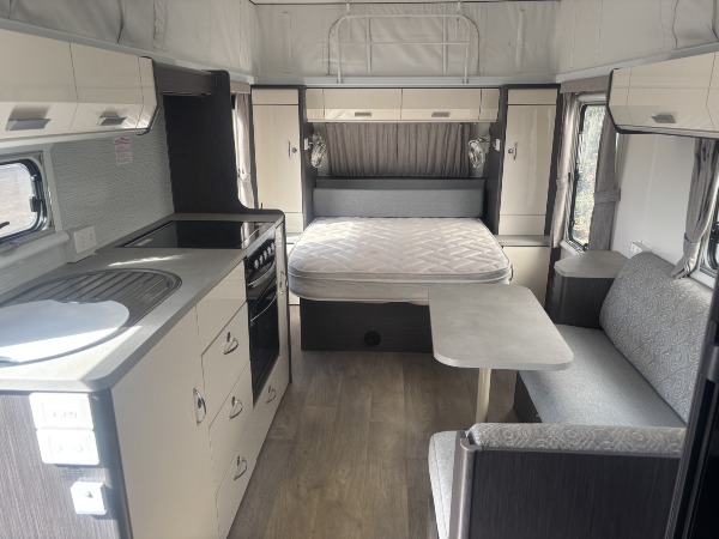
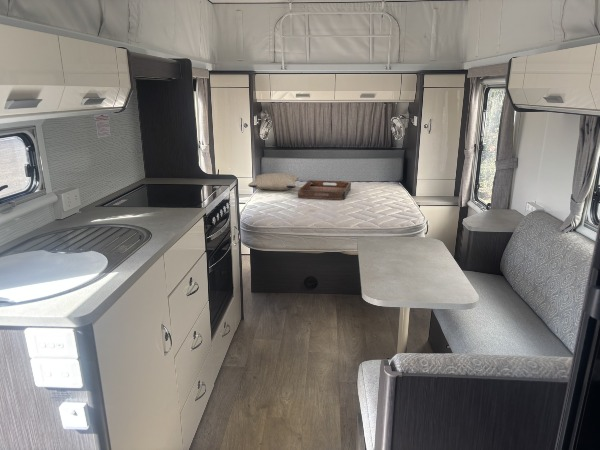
+ pillow [247,172,299,192]
+ serving tray [297,179,352,201]
